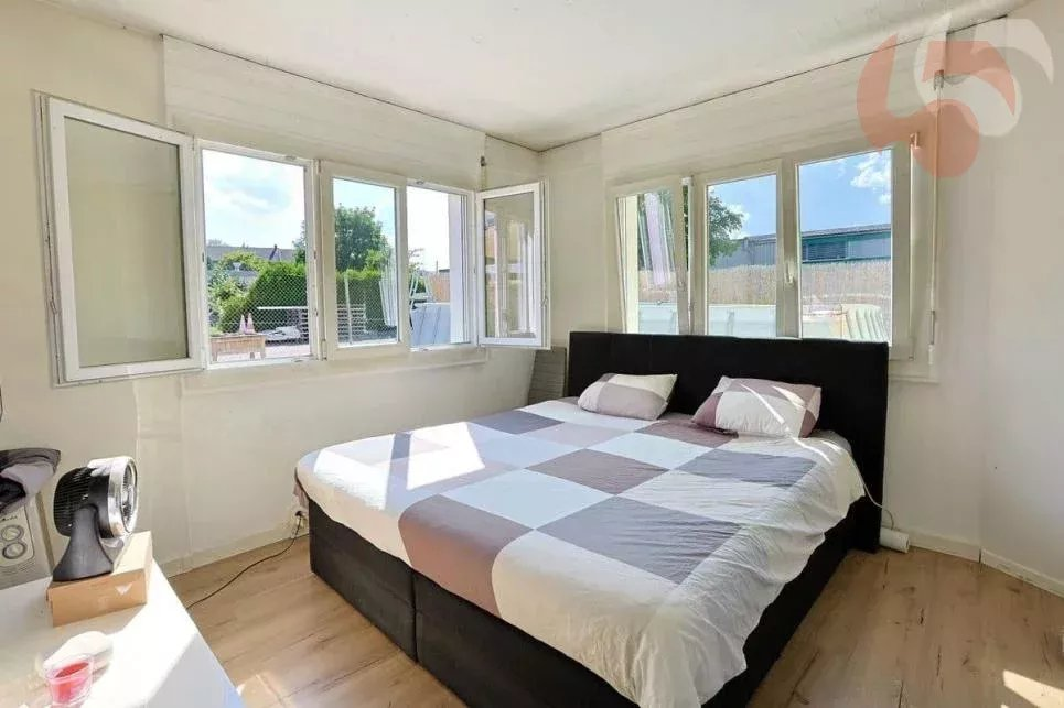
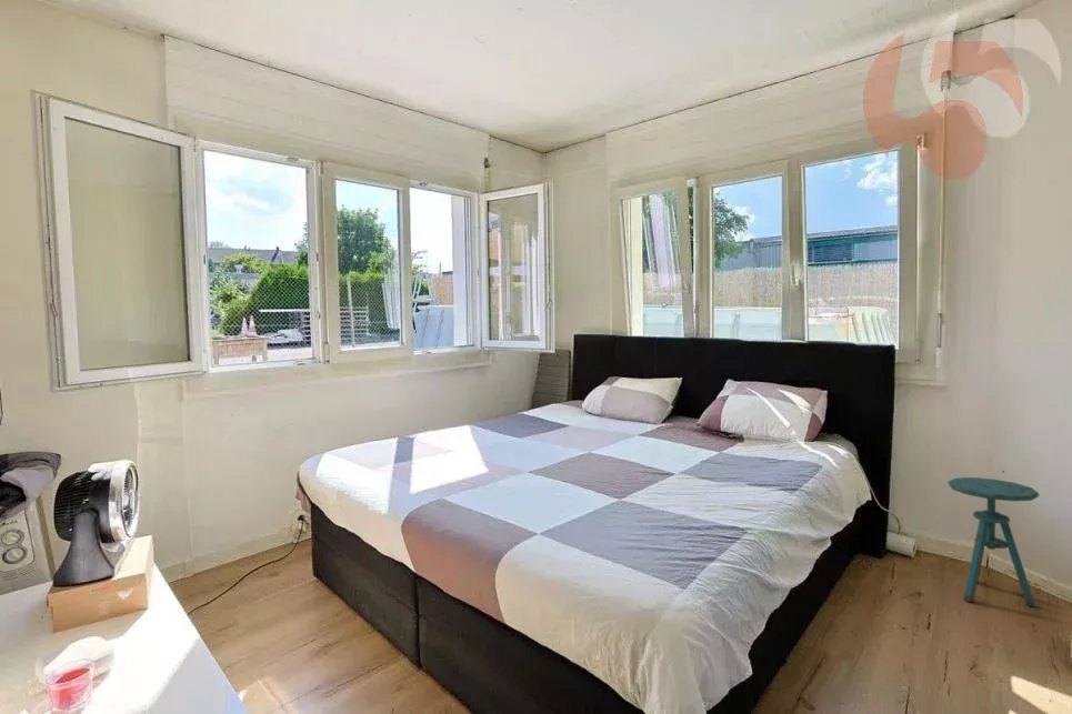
+ side table [946,476,1040,609]
